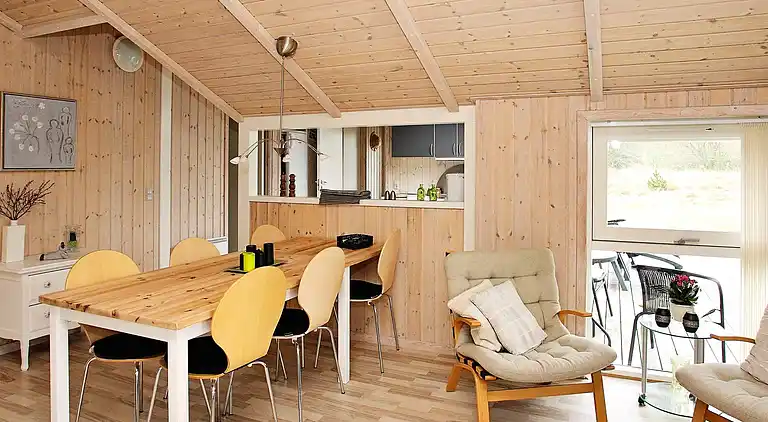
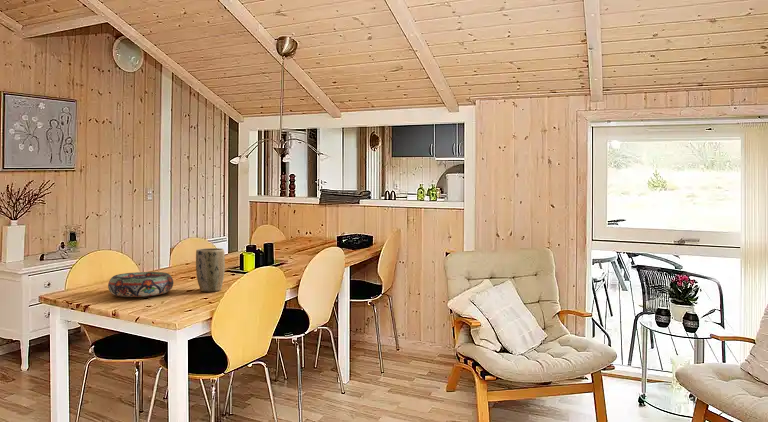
+ plant pot [195,247,226,292]
+ decorative bowl [107,271,174,298]
